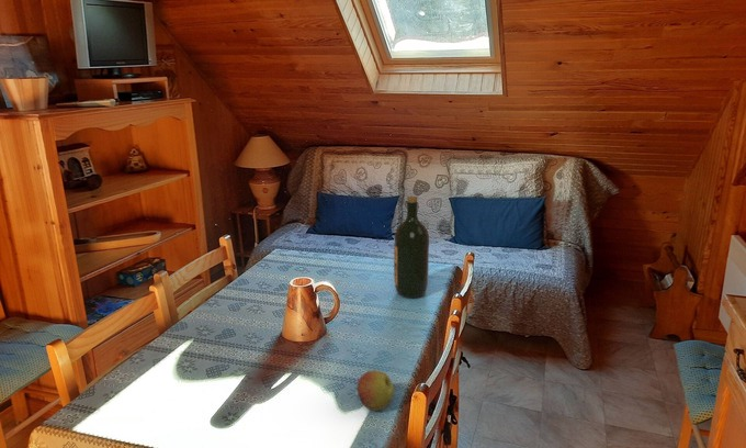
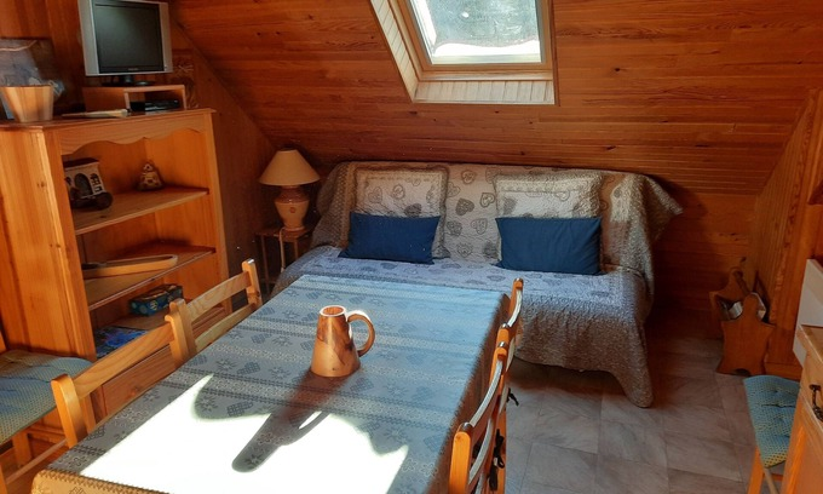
- wine bottle [393,195,430,299]
- apple [355,369,395,412]
